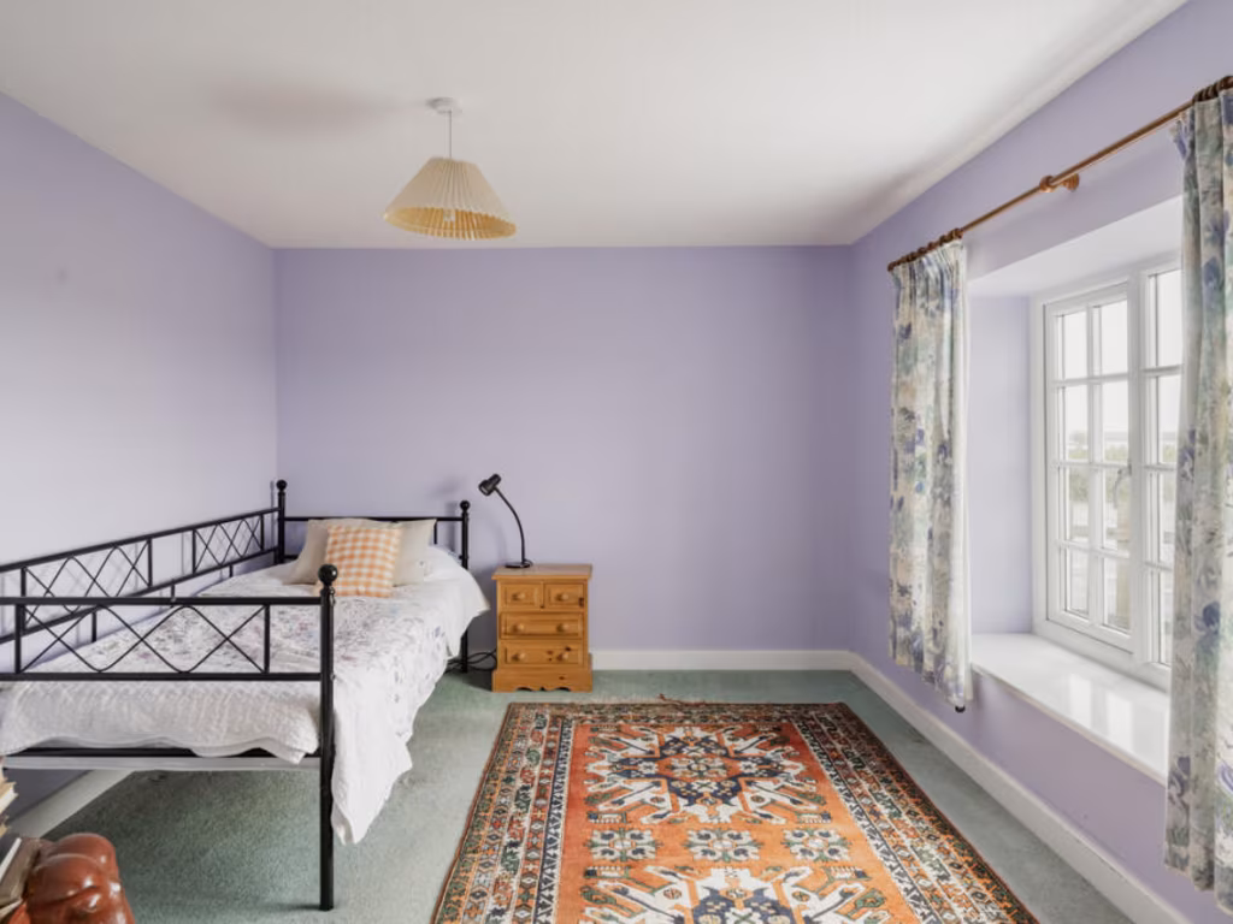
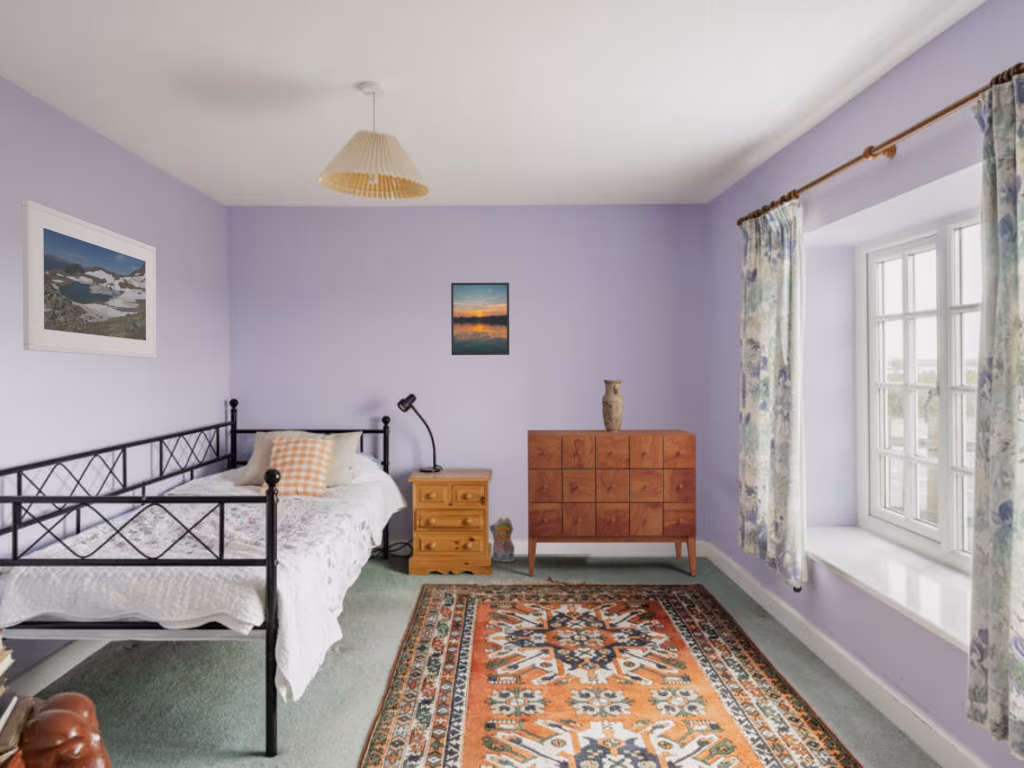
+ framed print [21,199,158,359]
+ vase [601,379,625,432]
+ dresser [527,429,697,577]
+ plush toy [488,516,516,563]
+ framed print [450,282,511,356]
